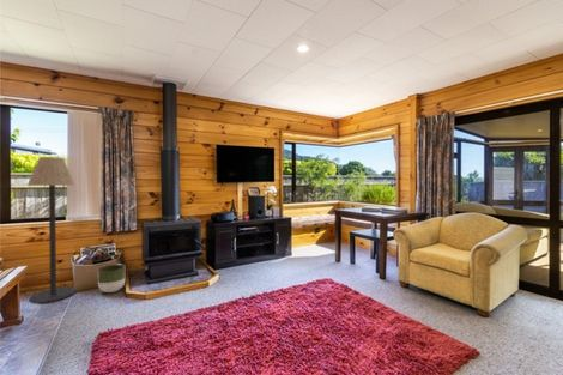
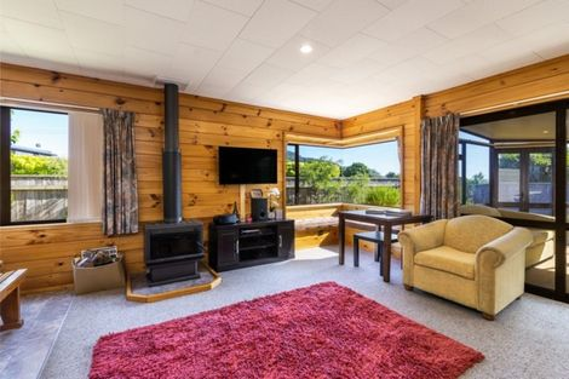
- planter [97,262,127,294]
- floor lamp [26,156,77,304]
